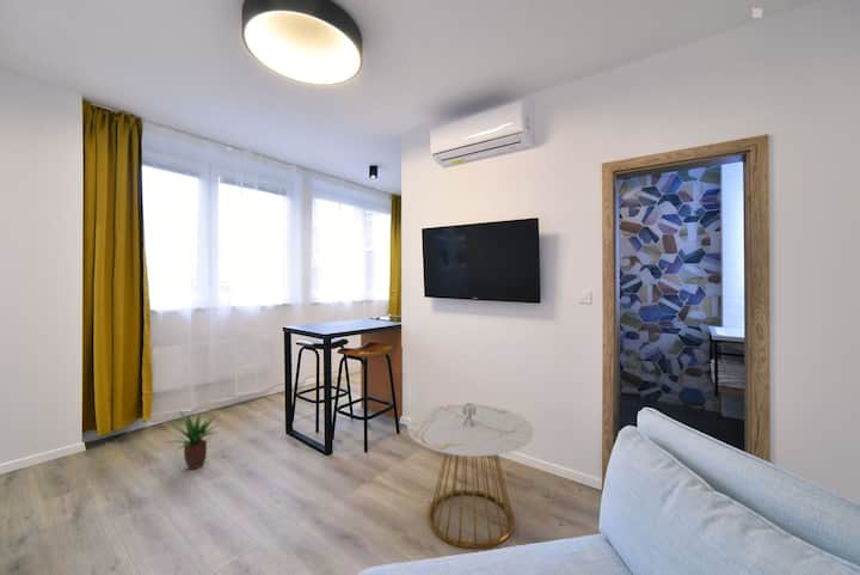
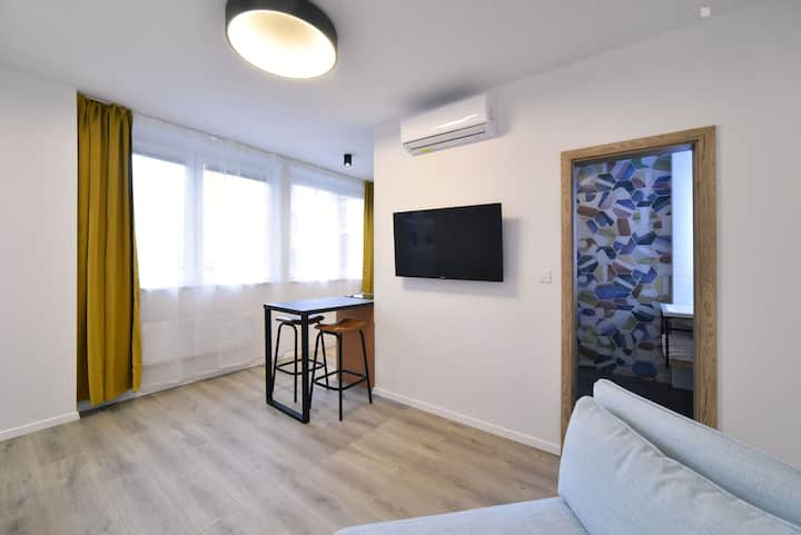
- side table [406,402,535,550]
- potted plant [166,411,219,471]
